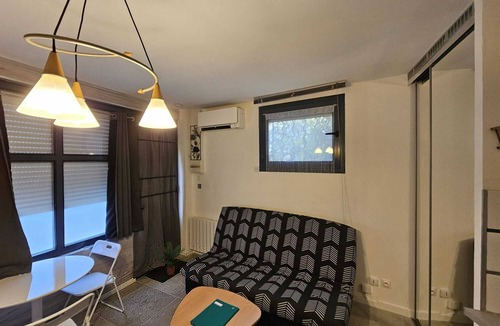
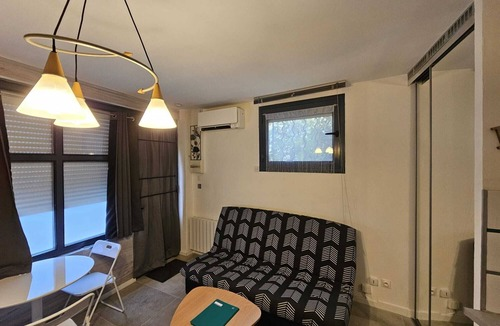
- potted plant [154,241,187,276]
